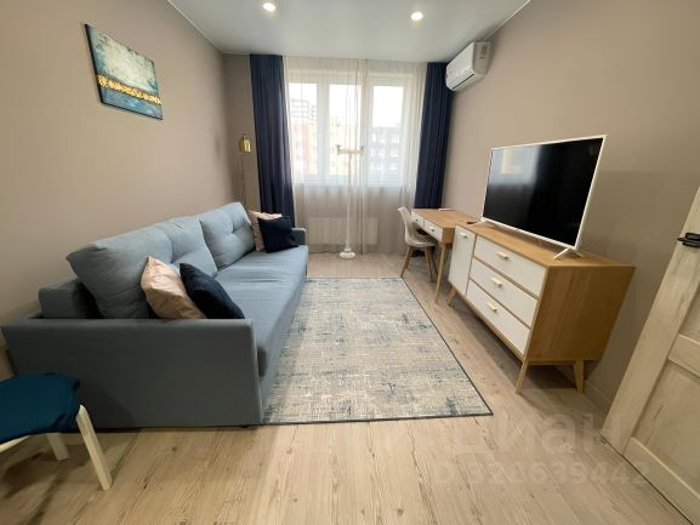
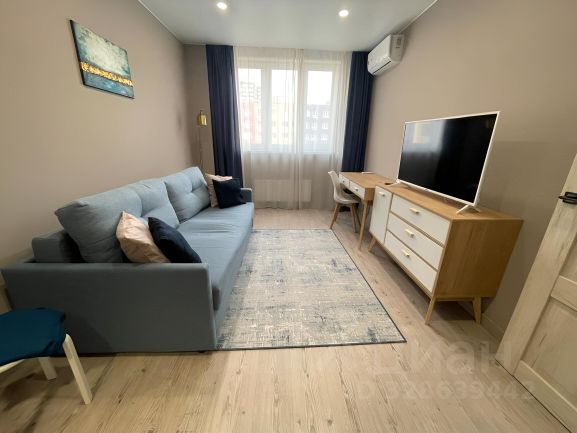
- floor lamp [334,121,366,261]
